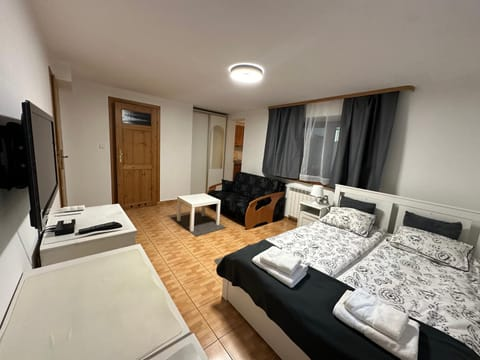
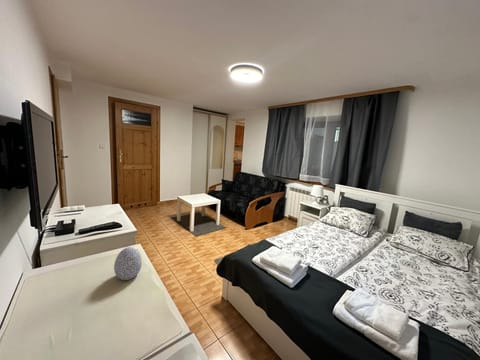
+ decorative egg [113,246,143,281]
